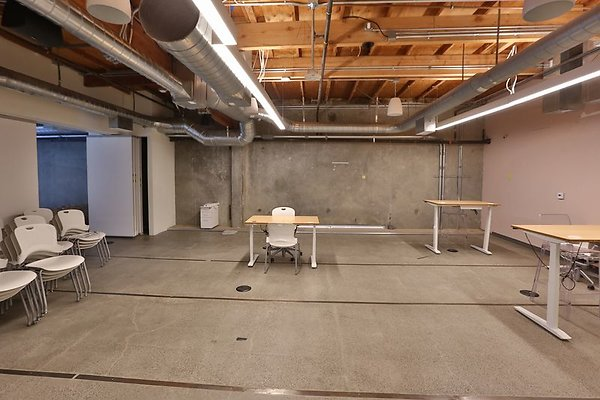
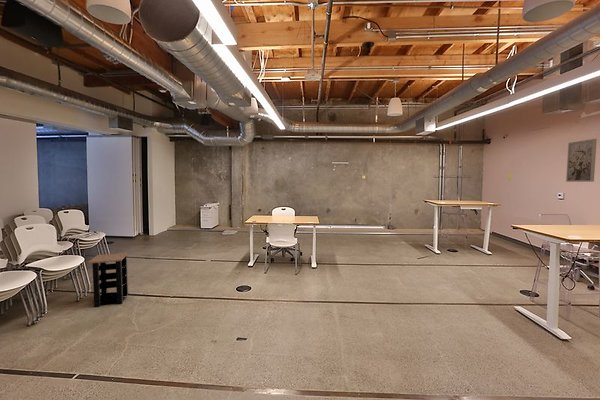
+ wall art [565,138,598,183]
+ side table [87,252,129,308]
